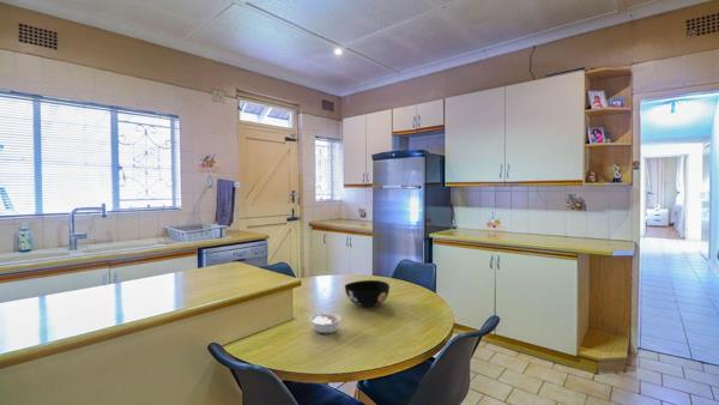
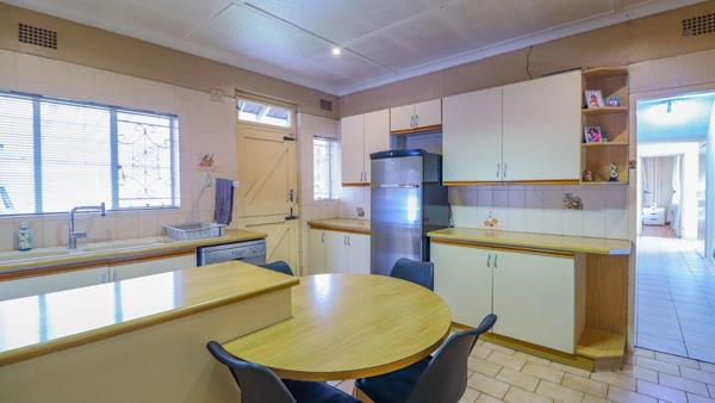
- legume [308,309,343,334]
- bowl [344,279,391,308]
